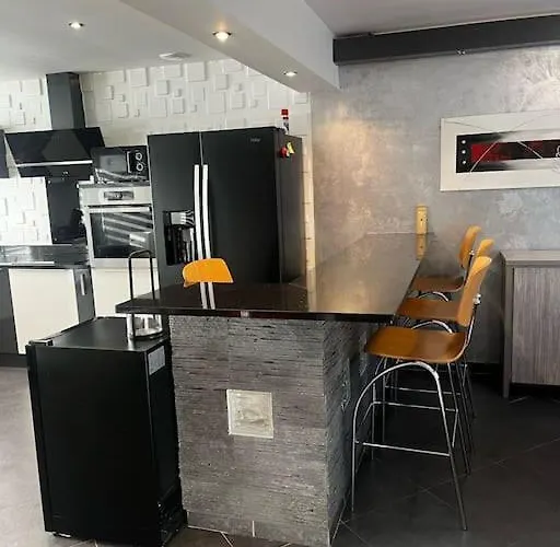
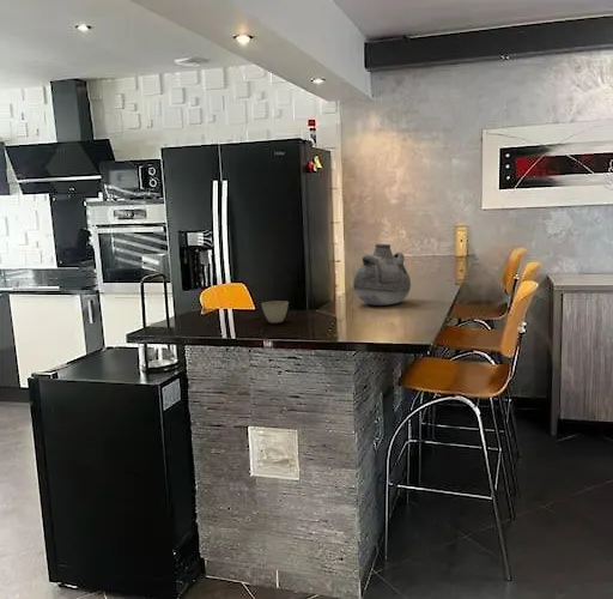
+ vase [352,243,412,307]
+ flower pot [261,300,290,323]
